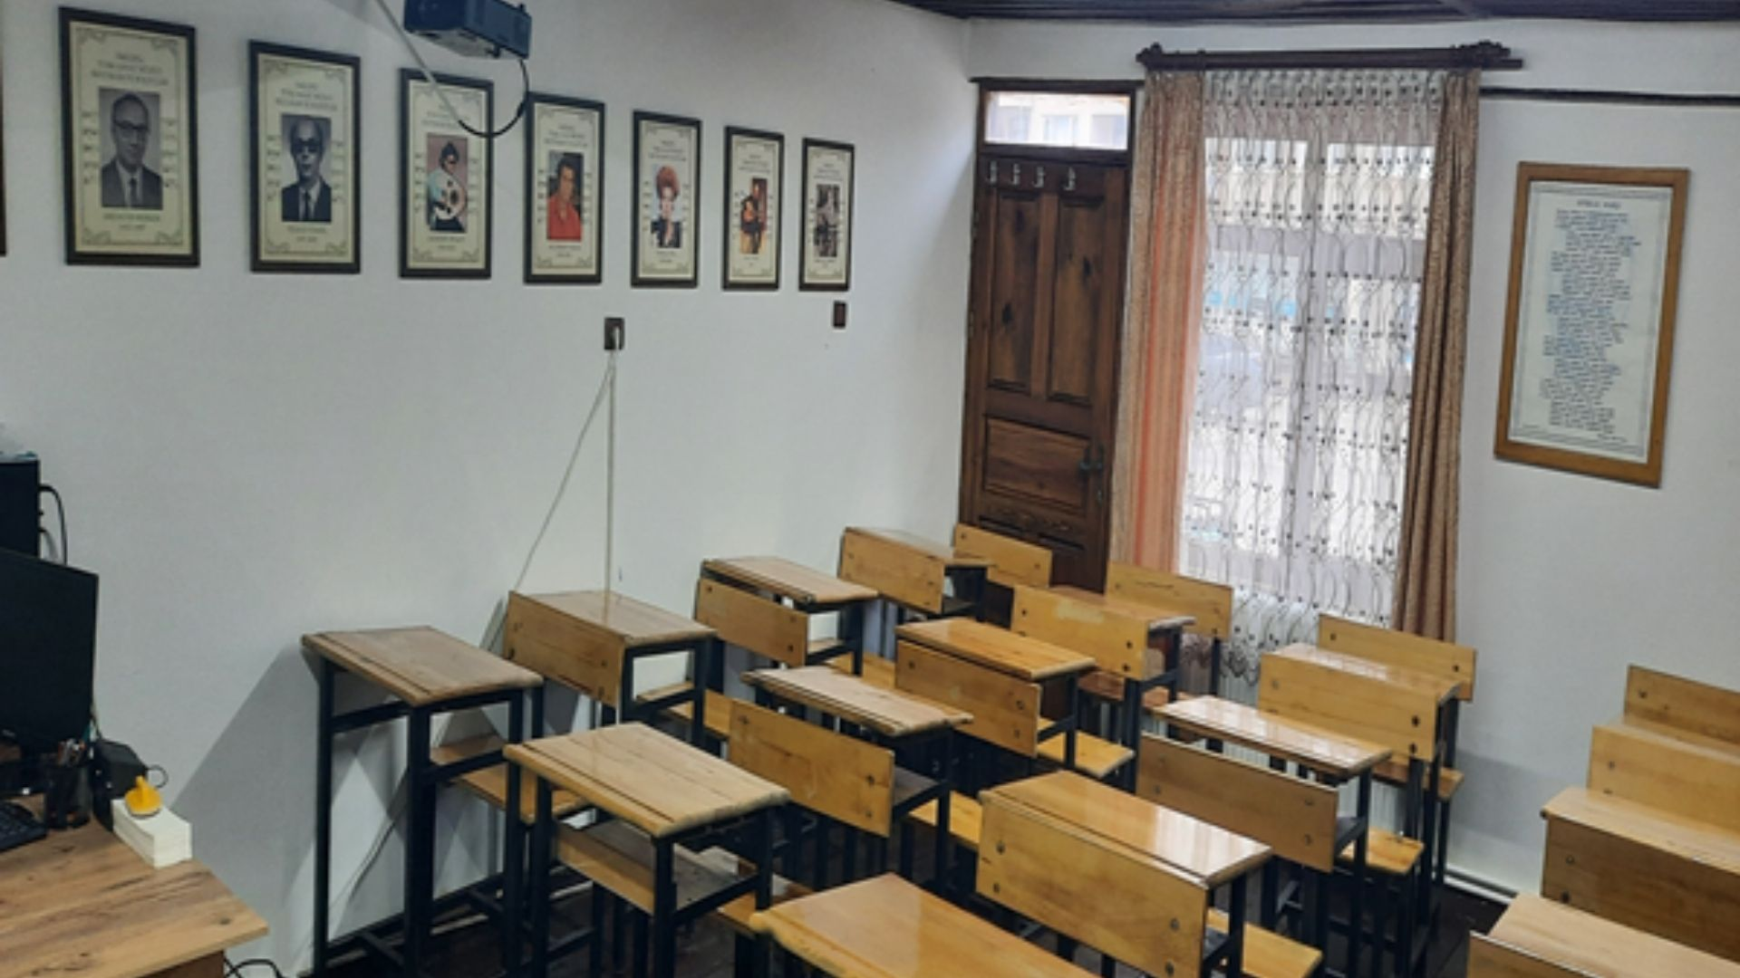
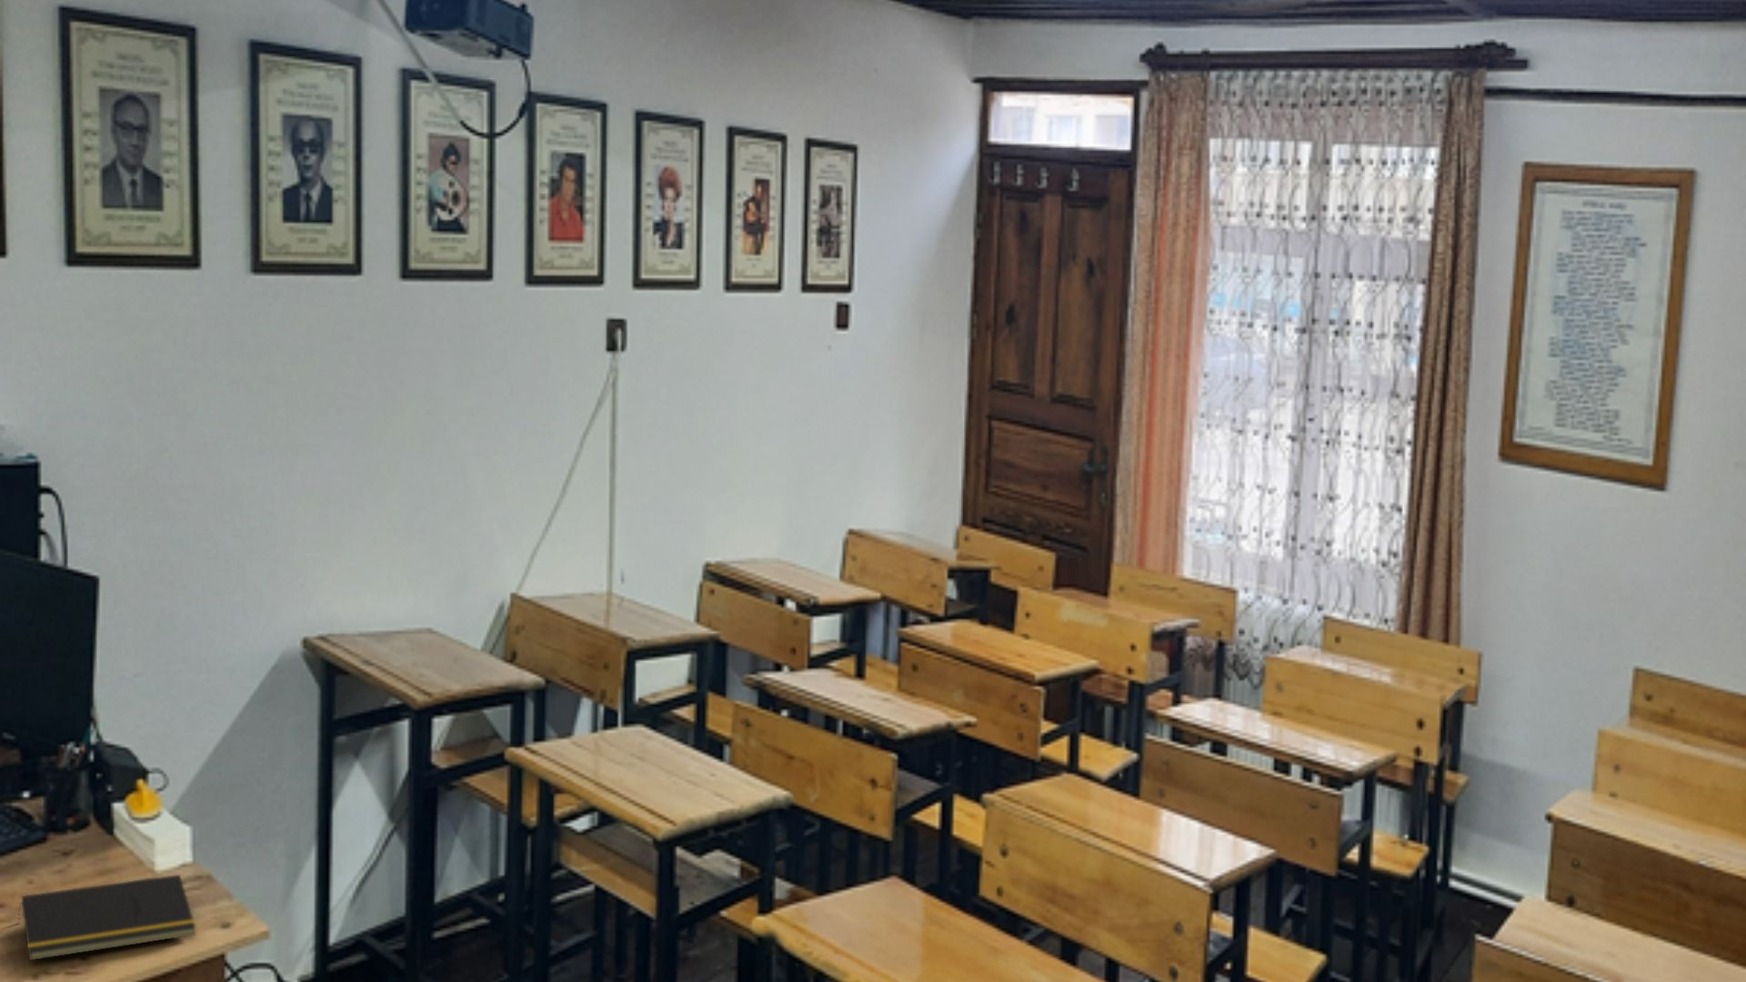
+ notepad [17,874,197,962]
